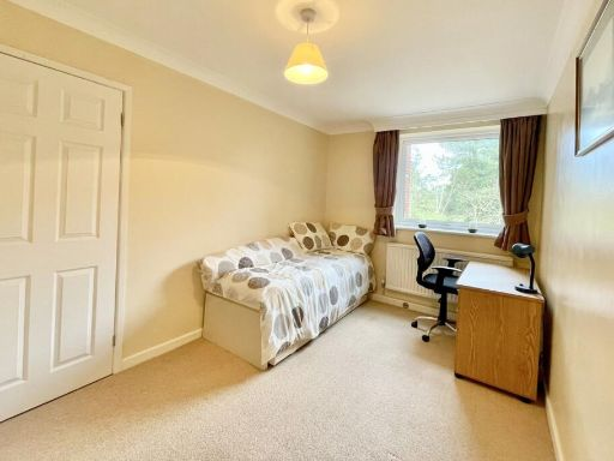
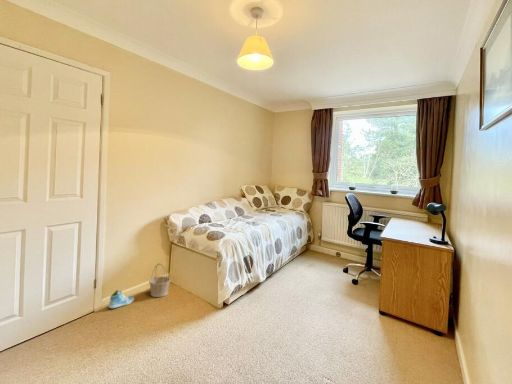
+ basket [148,262,172,298]
+ sneaker [108,289,135,310]
